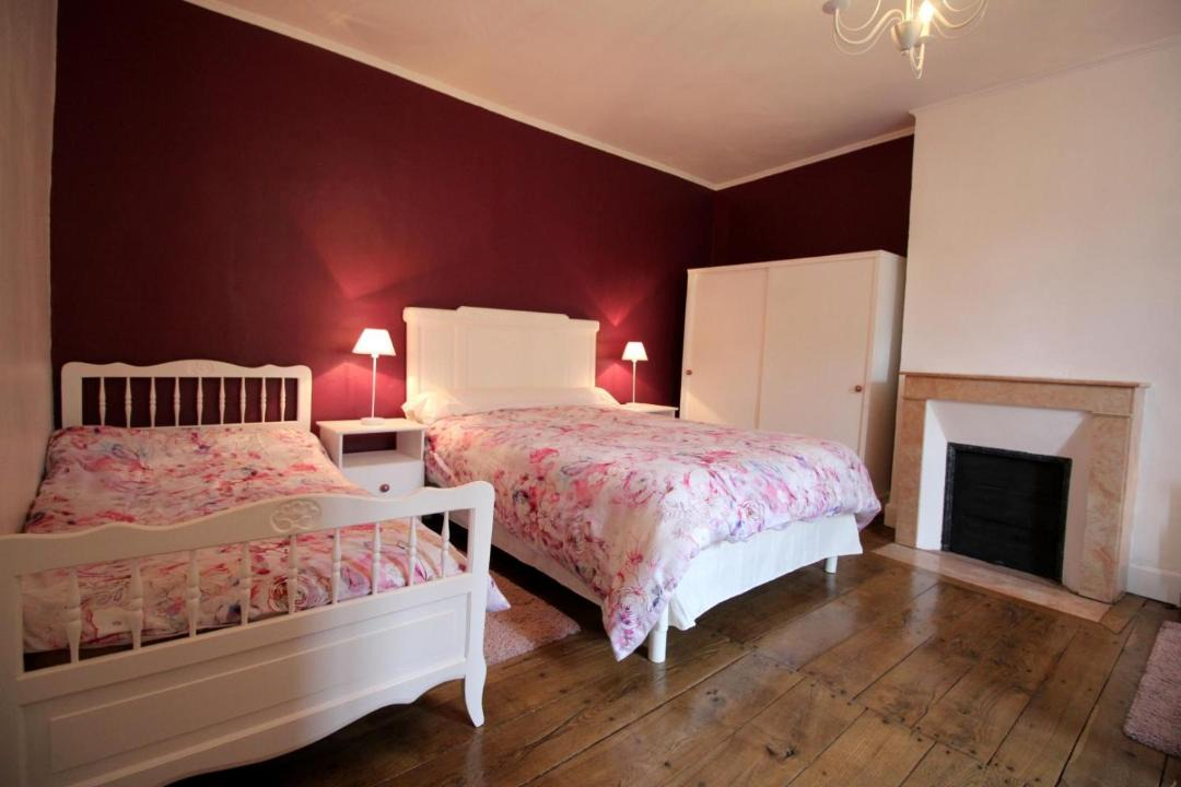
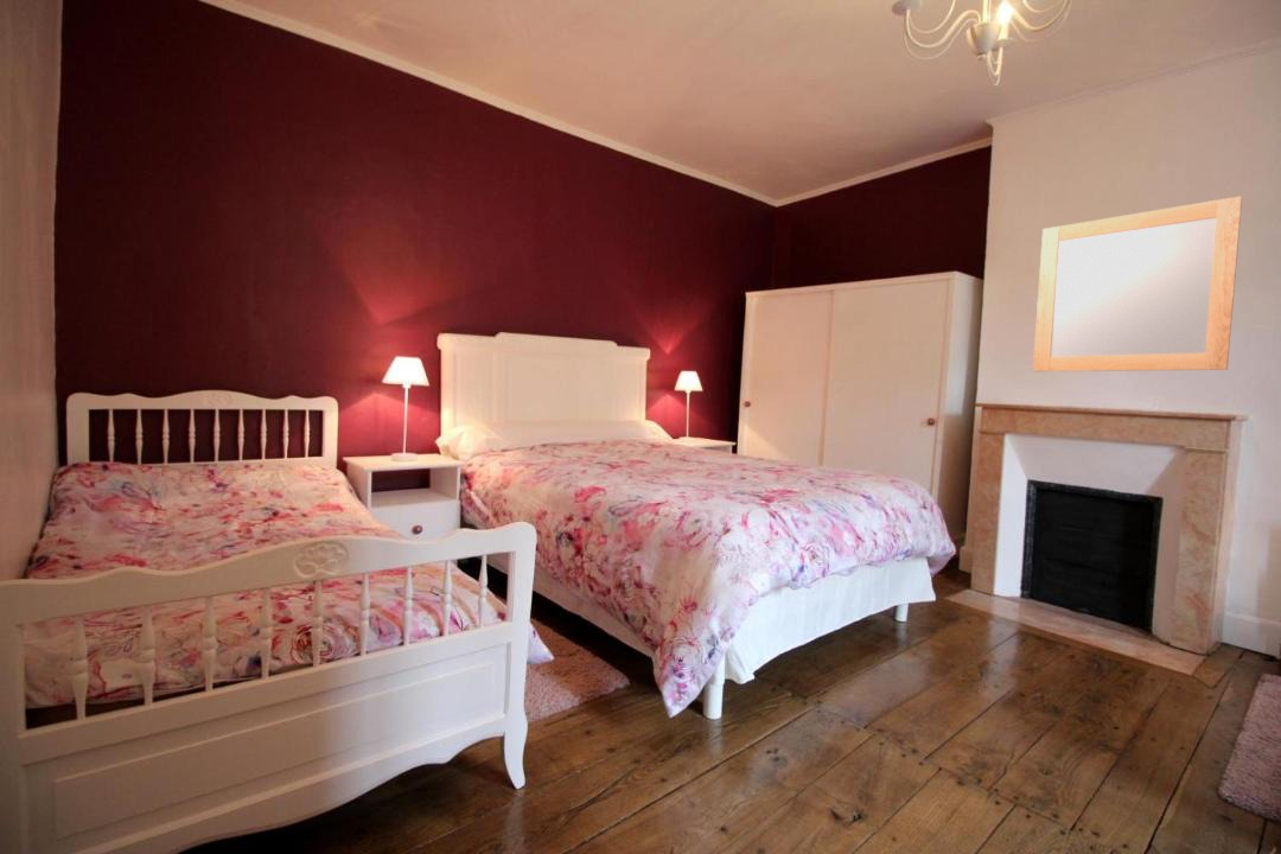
+ home mirror [1032,195,1243,372]
